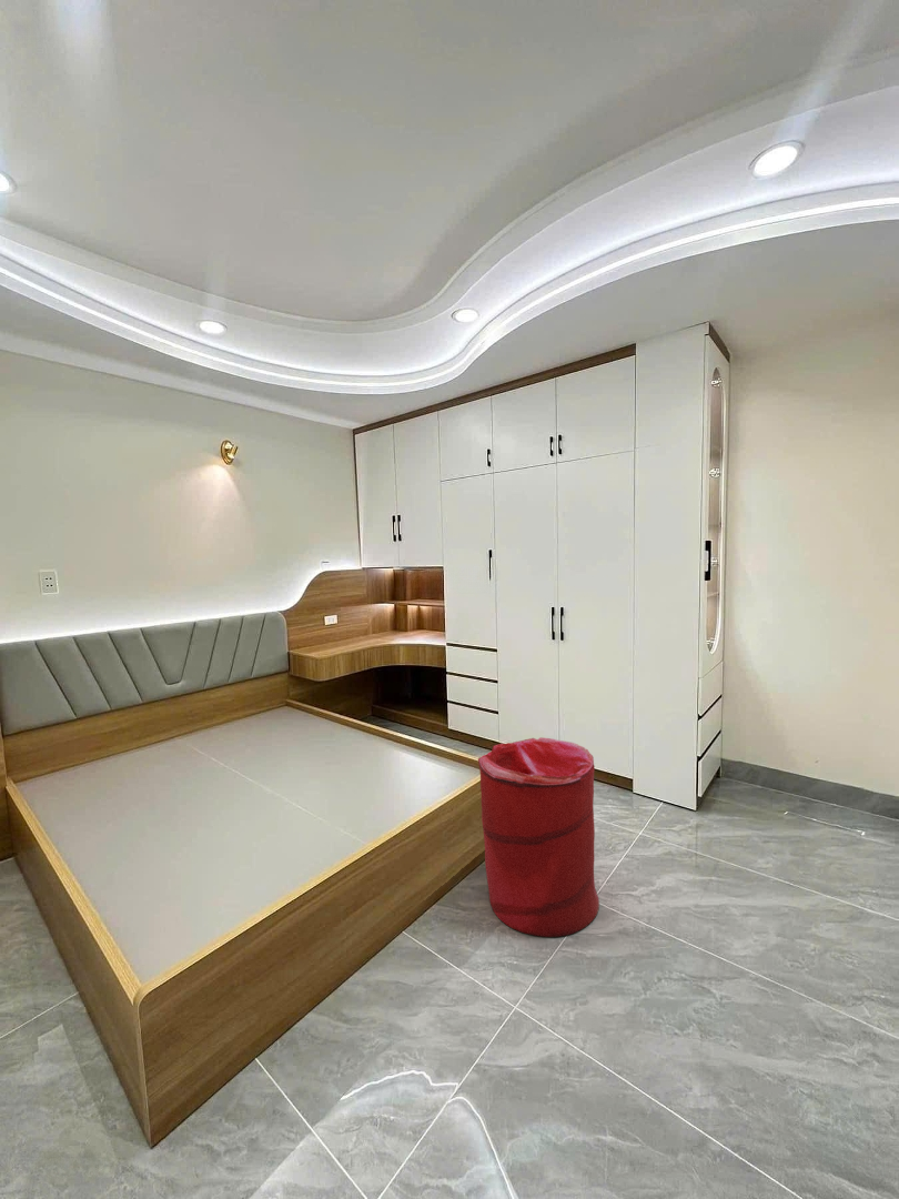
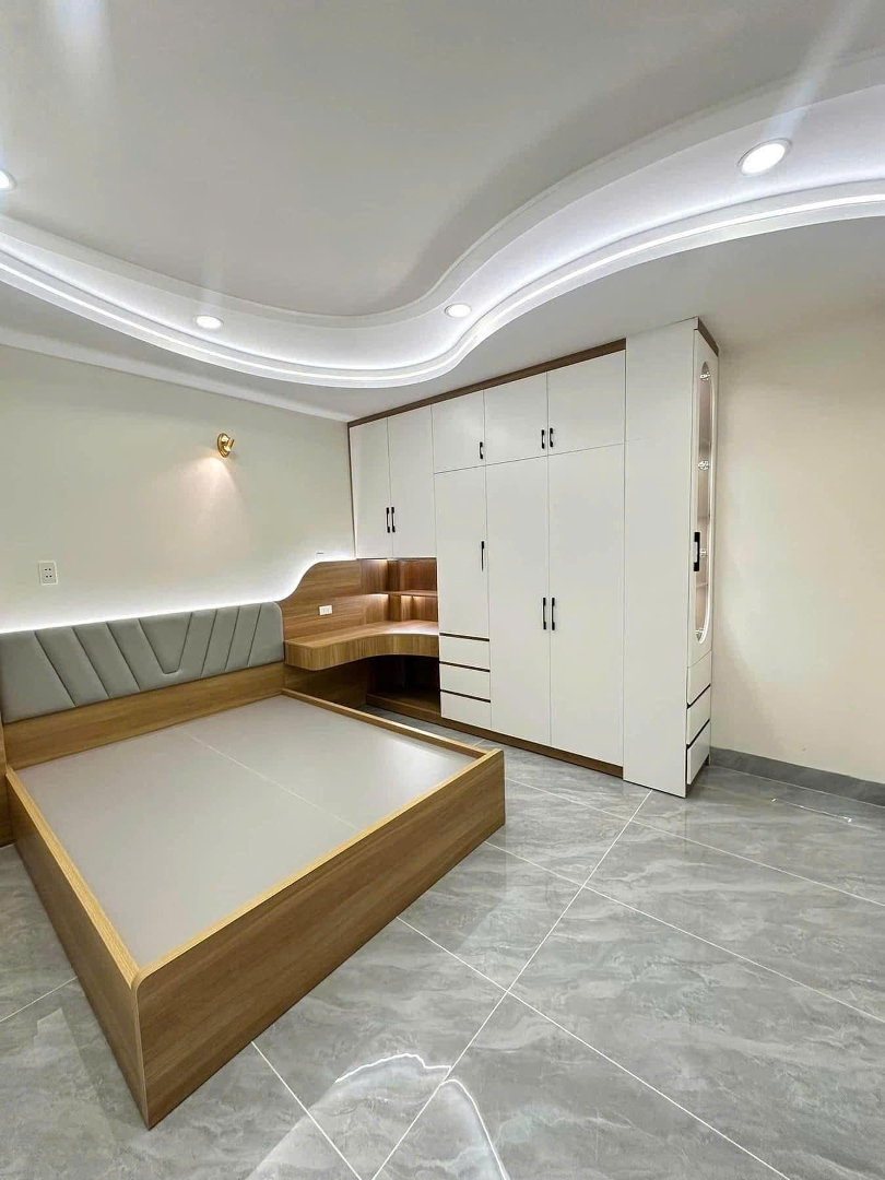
- laundry hamper [477,736,600,938]
